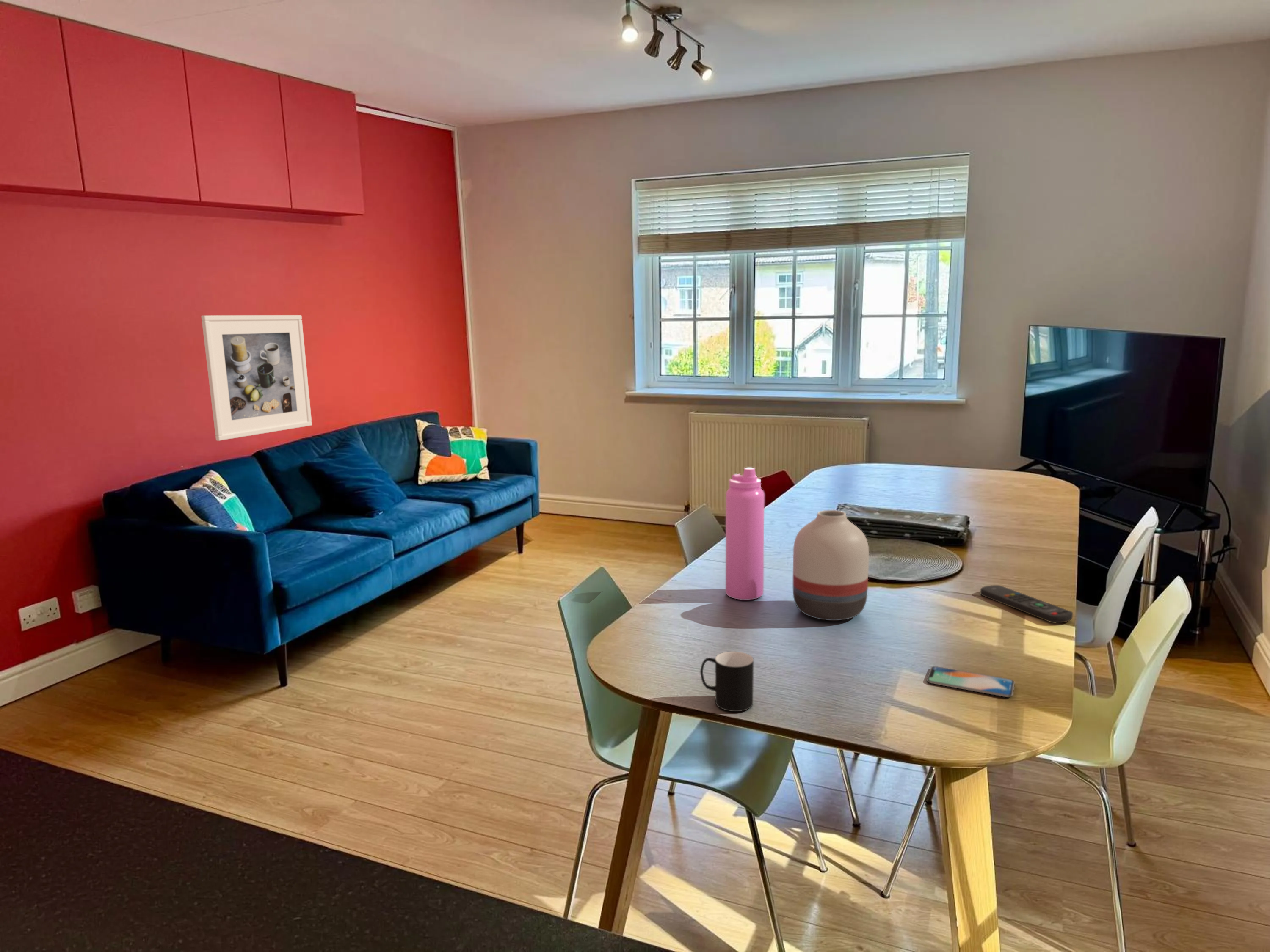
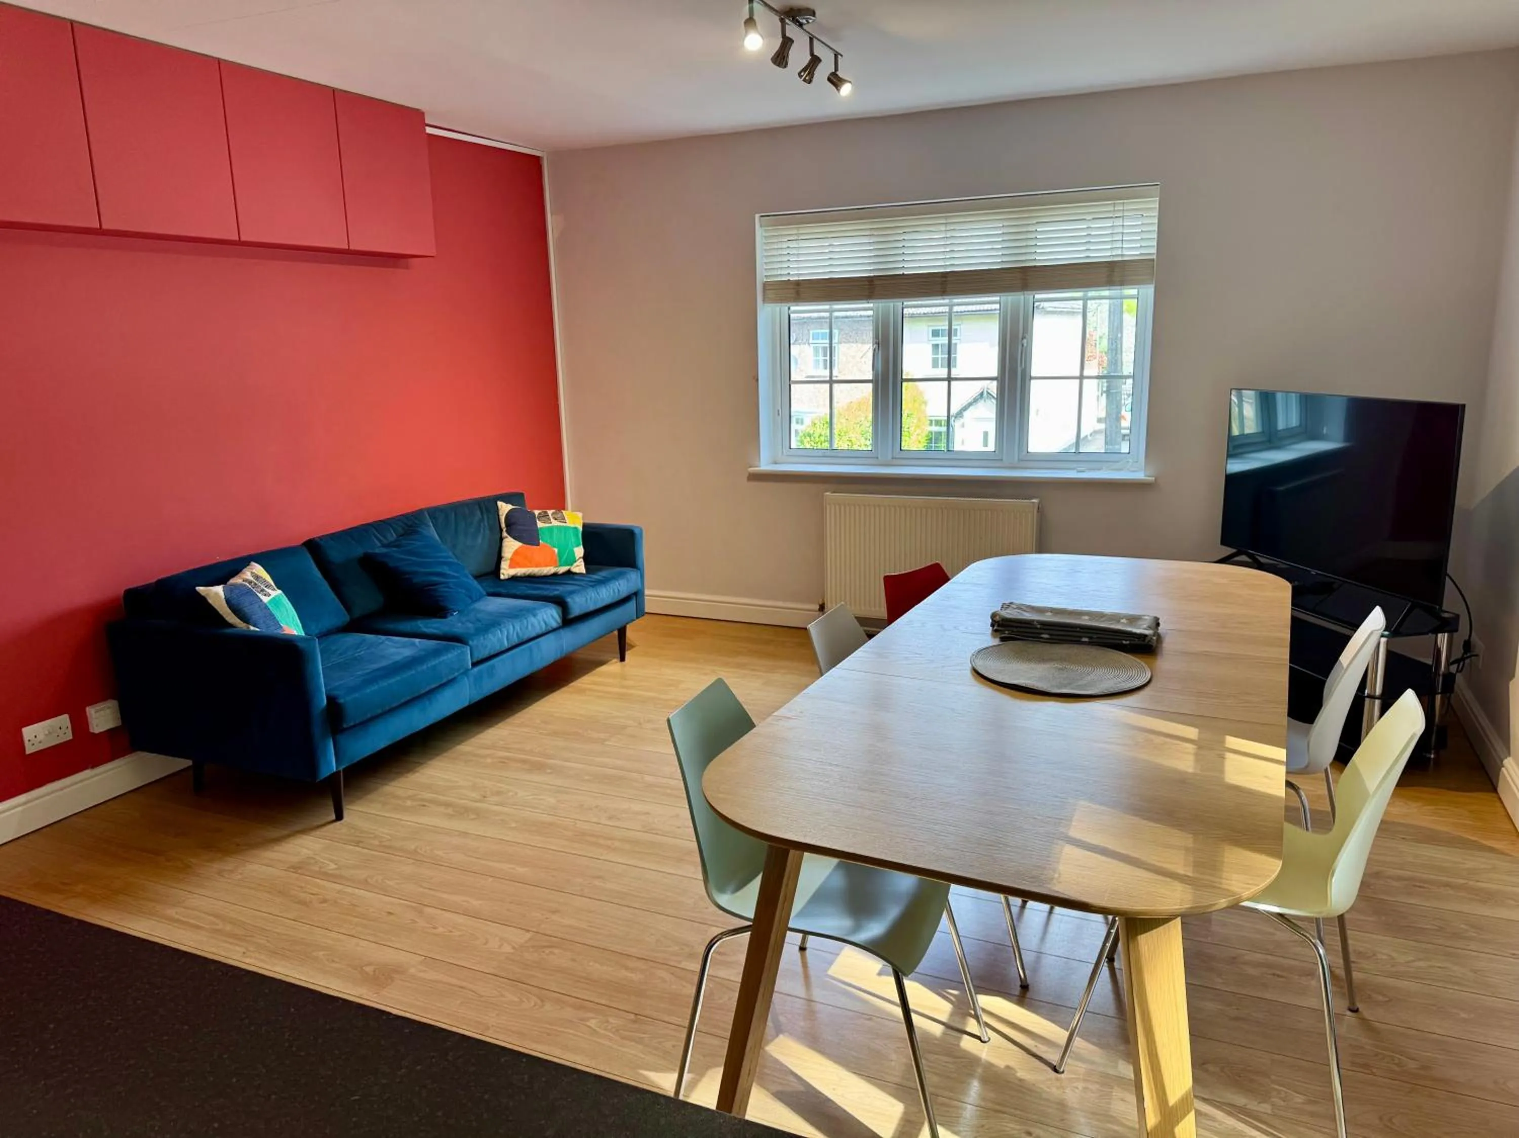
- remote control [980,585,1073,623]
- smartphone [926,666,1015,698]
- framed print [201,315,312,441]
- cup [700,651,754,712]
- water bottle [725,467,765,600]
- vase [792,510,870,621]
